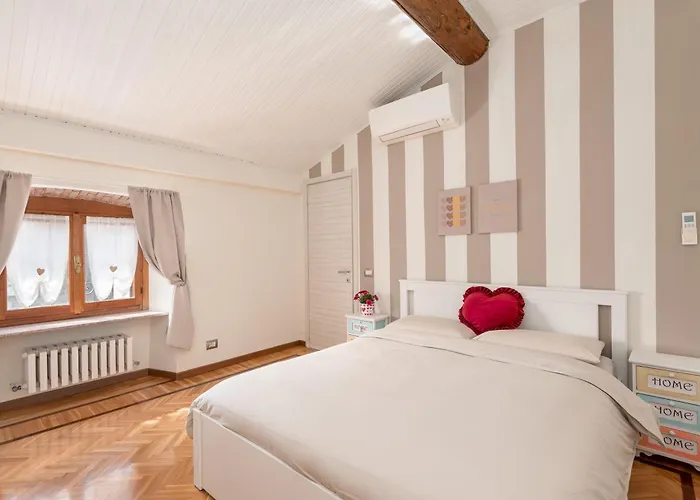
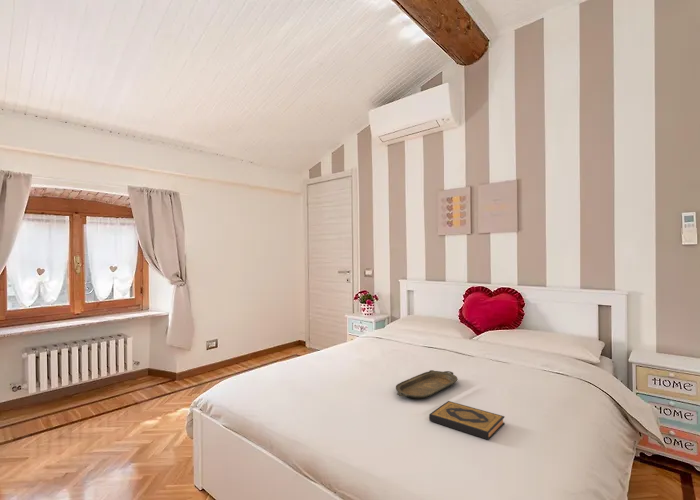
+ hardback book [428,400,505,440]
+ serving tray [395,369,459,400]
